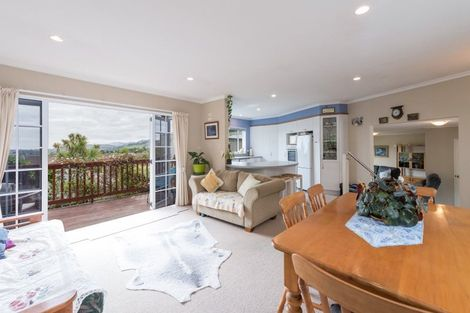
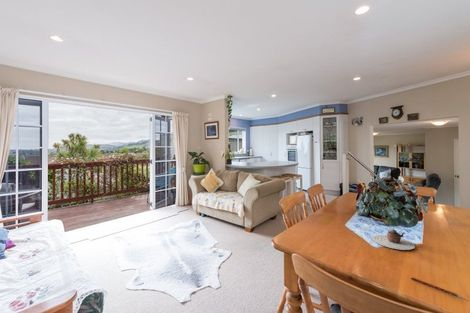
+ pen [409,276,465,299]
+ teapot [371,225,416,251]
